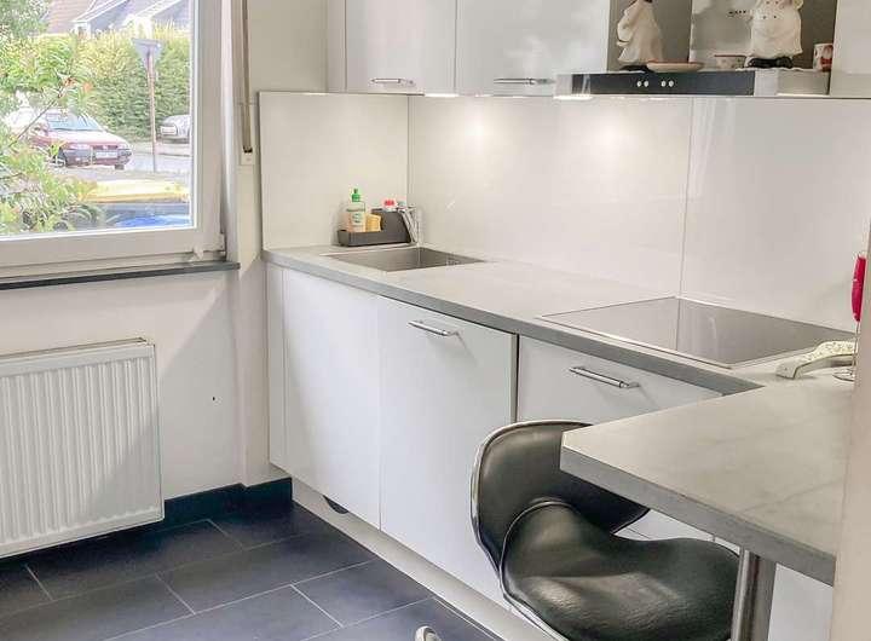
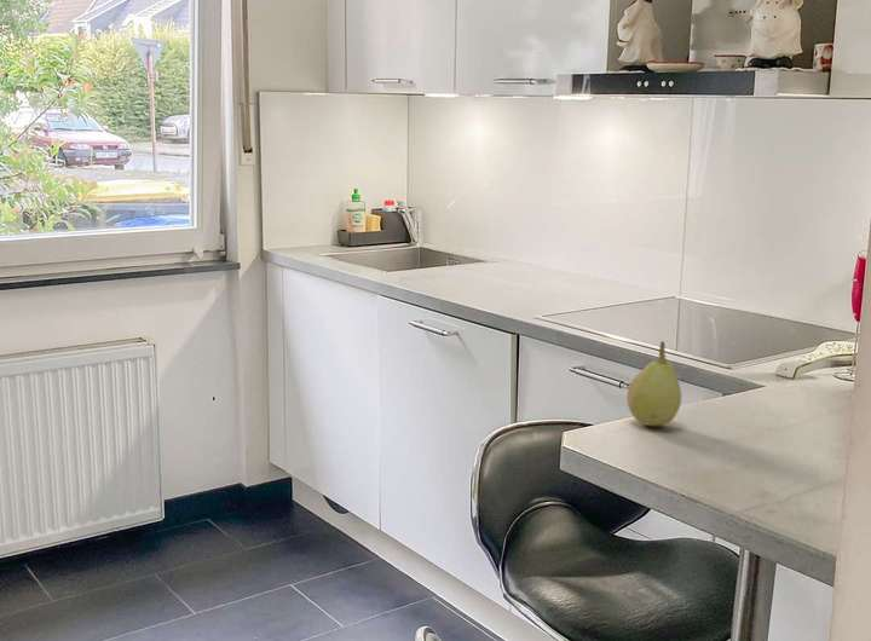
+ fruit [625,340,682,427]
